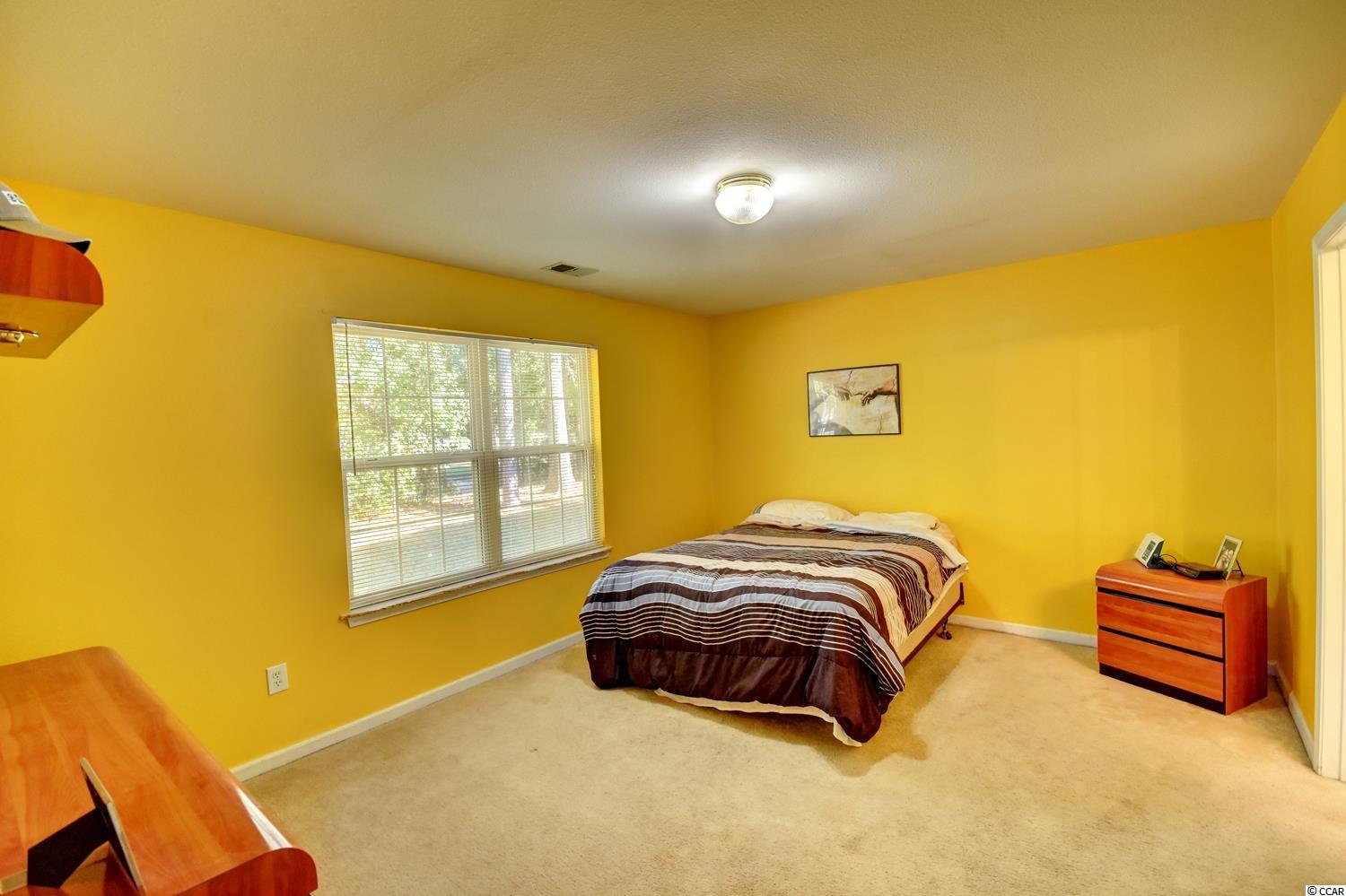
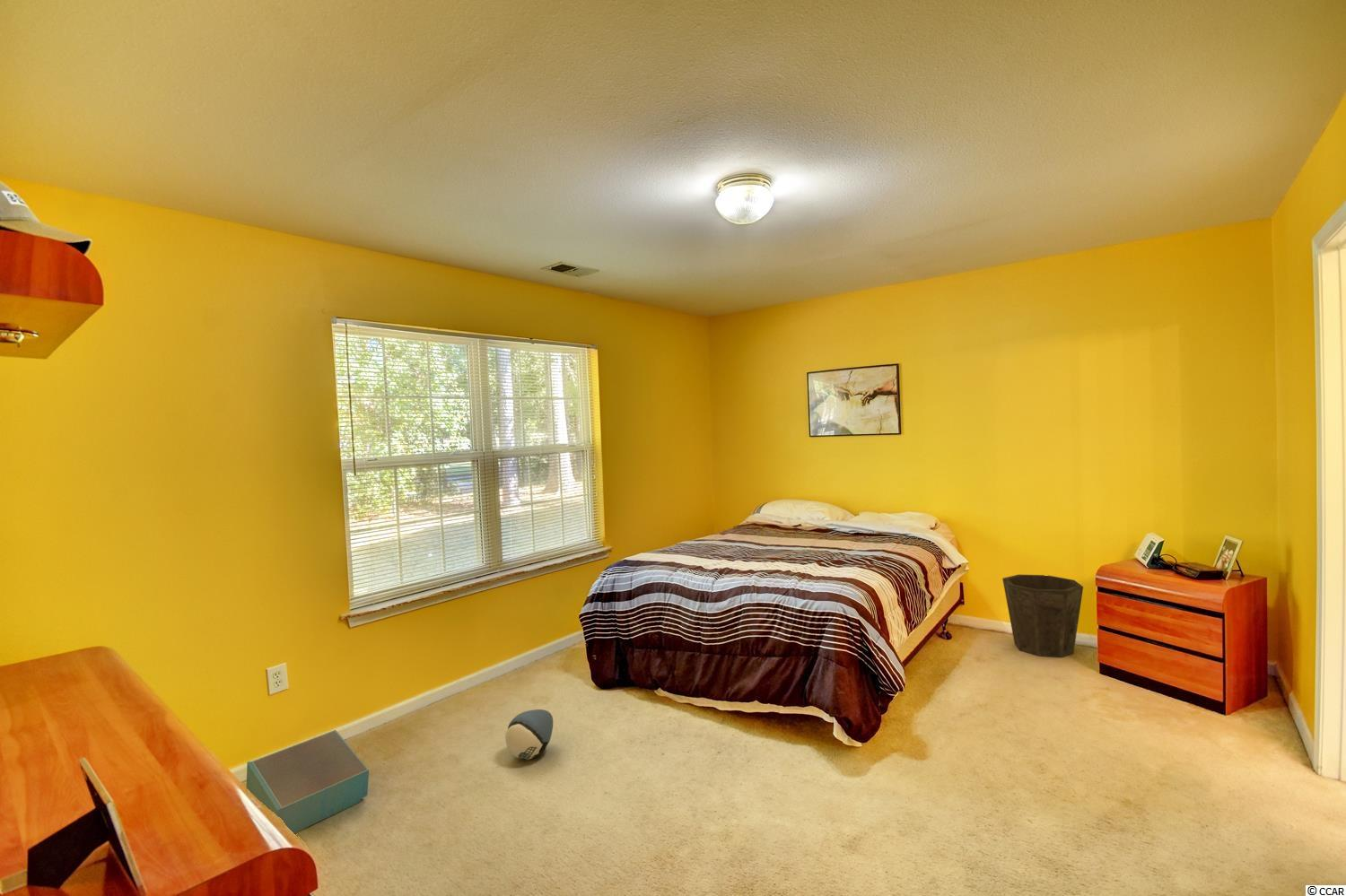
+ ball [504,709,554,761]
+ storage bin [246,729,370,834]
+ waste bin [1001,574,1084,658]
